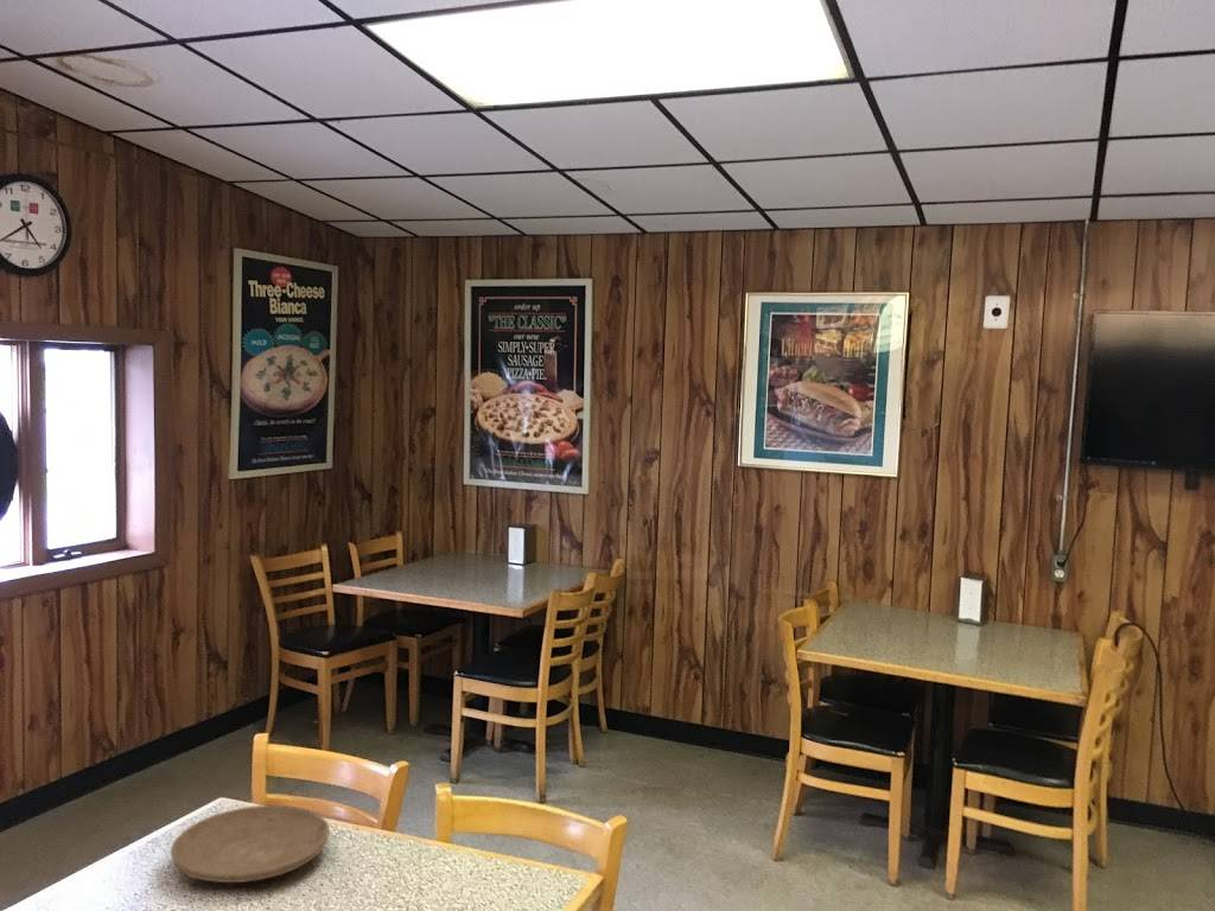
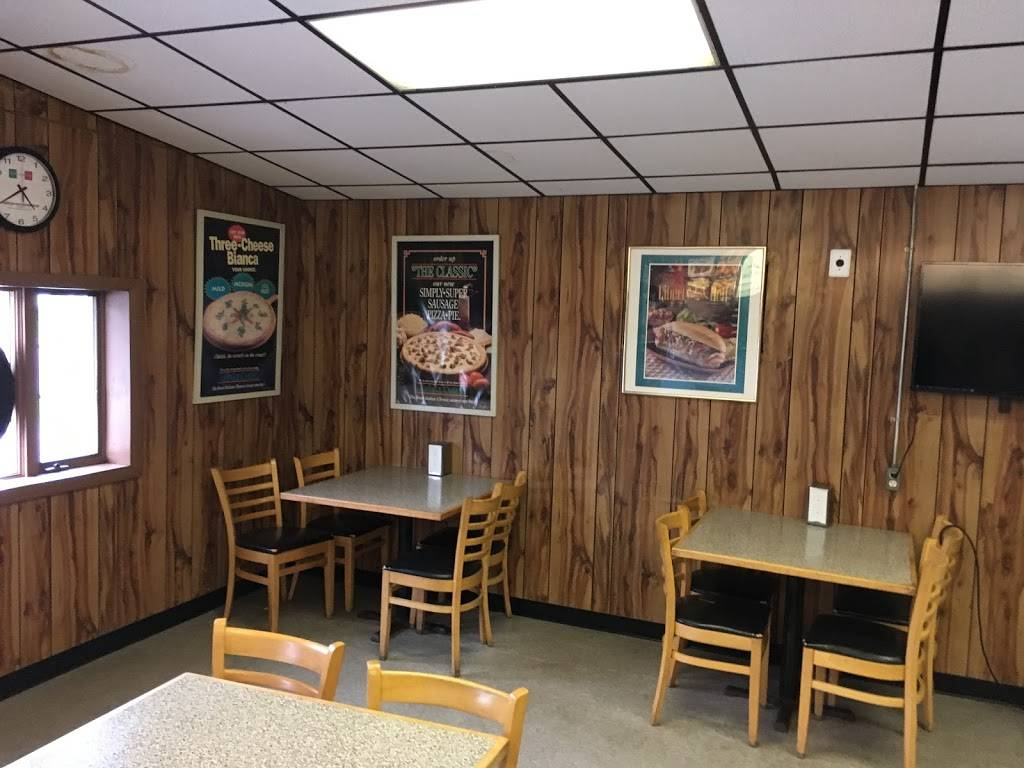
- plate [170,804,331,884]
